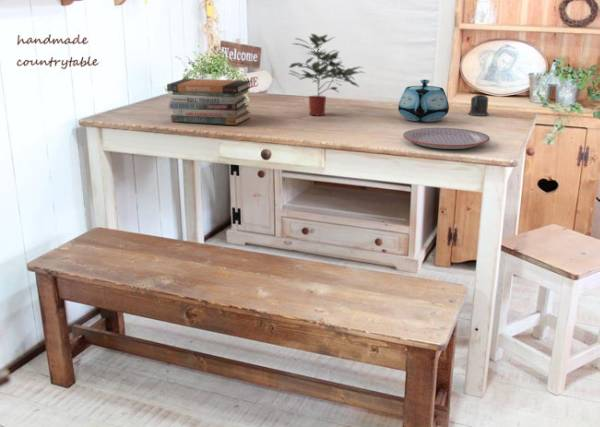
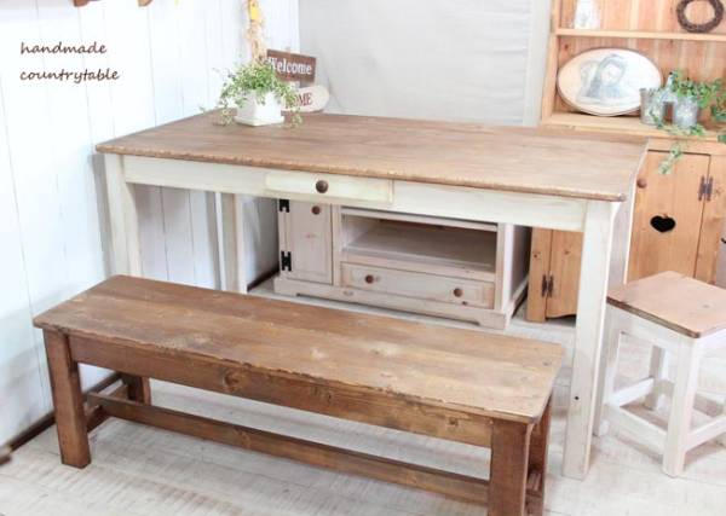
- teapot [397,79,450,123]
- plate [402,127,491,150]
- book stack [166,78,252,126]
- mug [467,94,490,117]
- potted plant [287,33,366,116]
